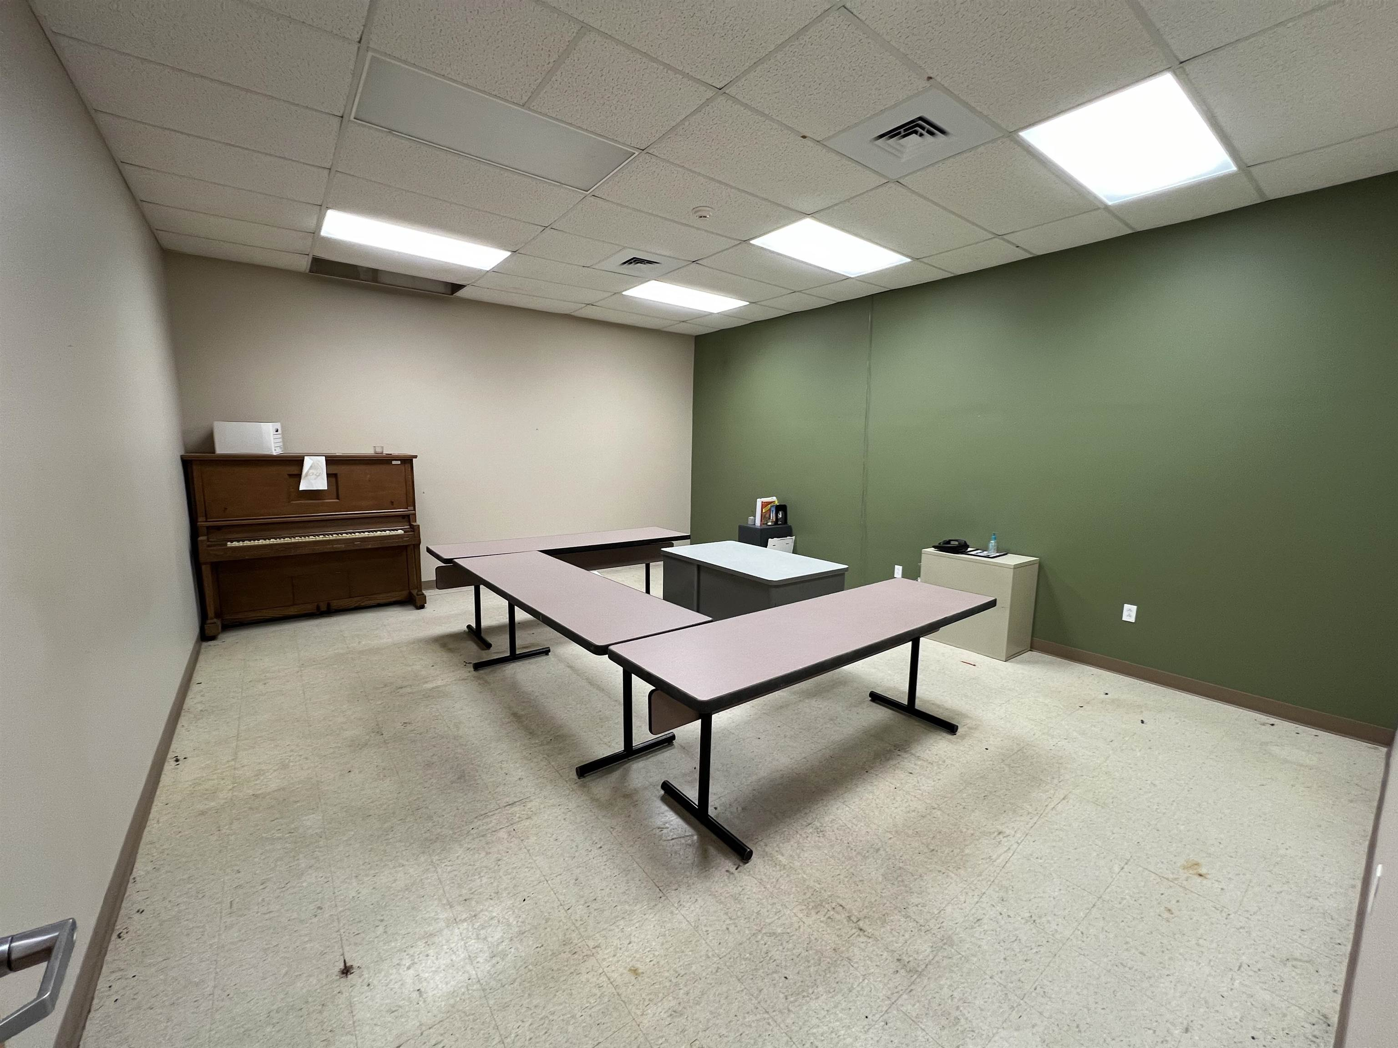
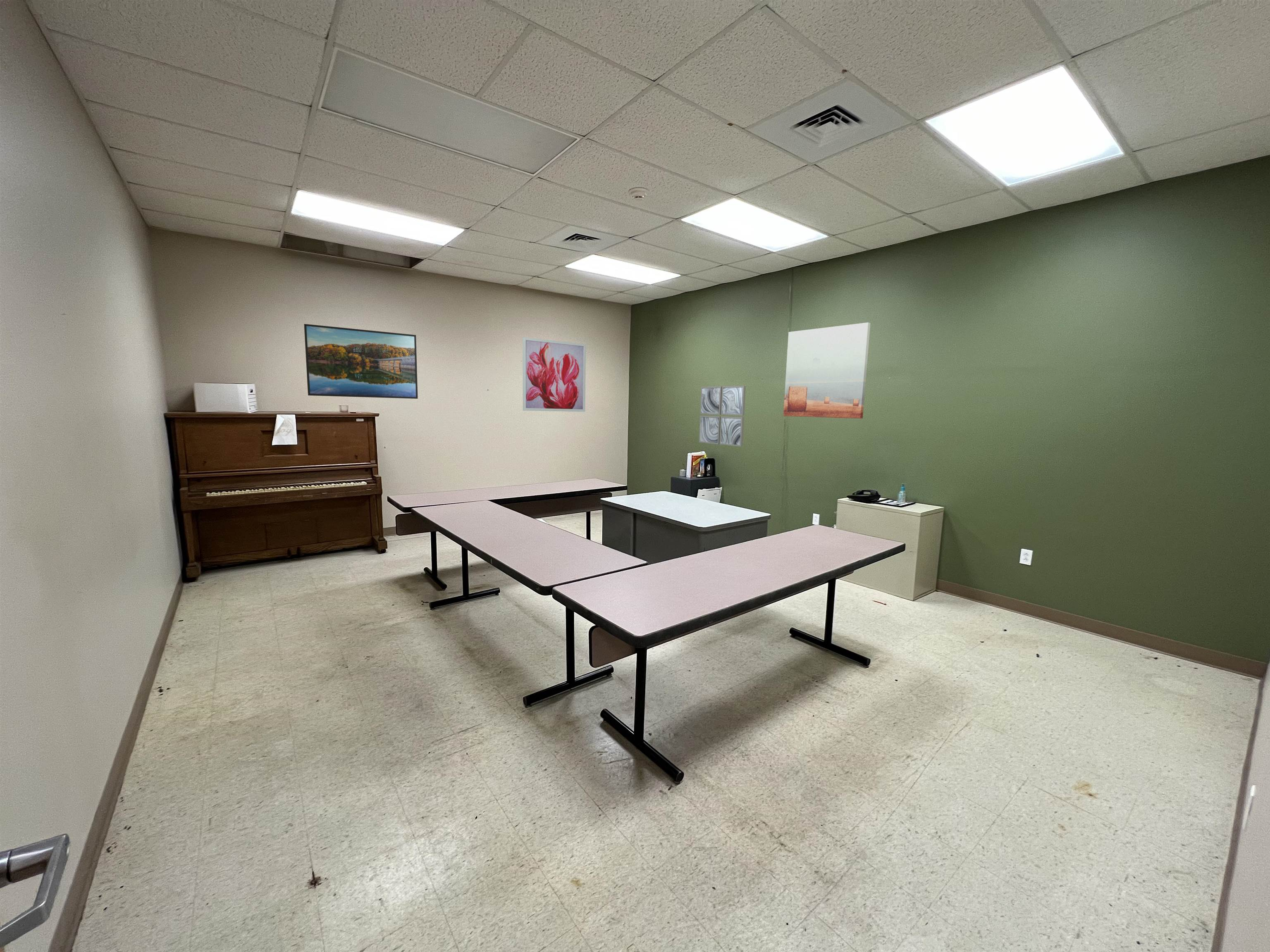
+ wall art [699,386,746,447]
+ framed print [304,324,418,399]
+ wall art [783,322,871,419]
+ wall art [522,337,586,412]
